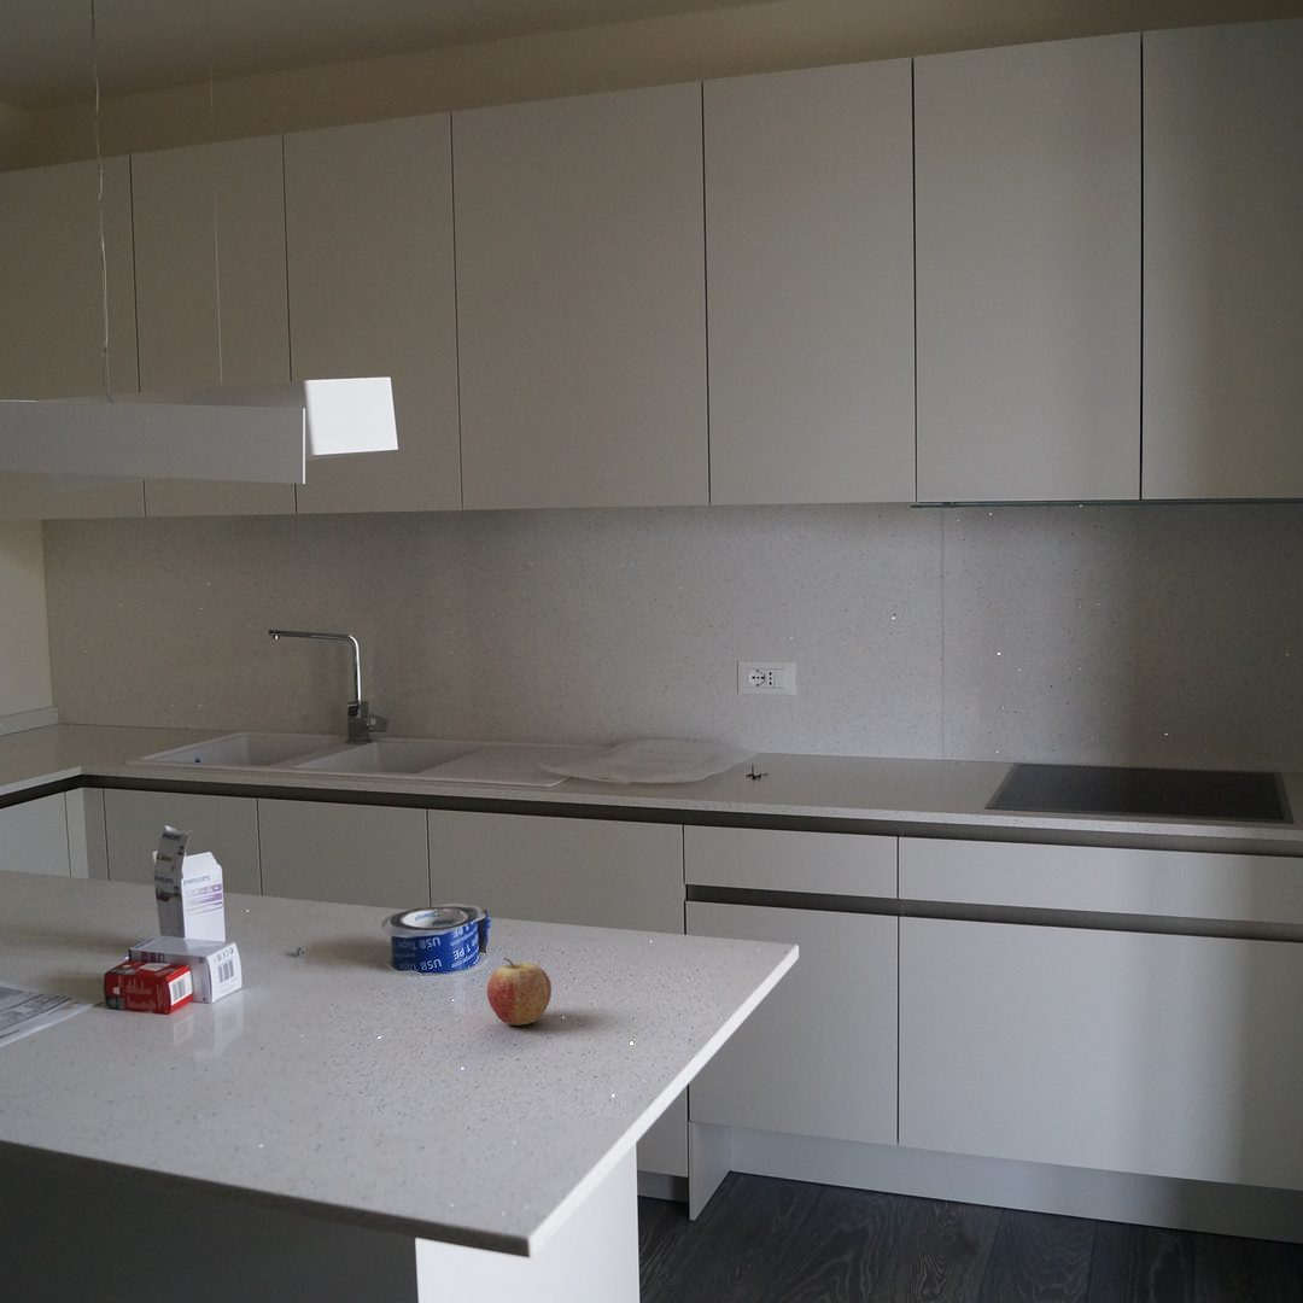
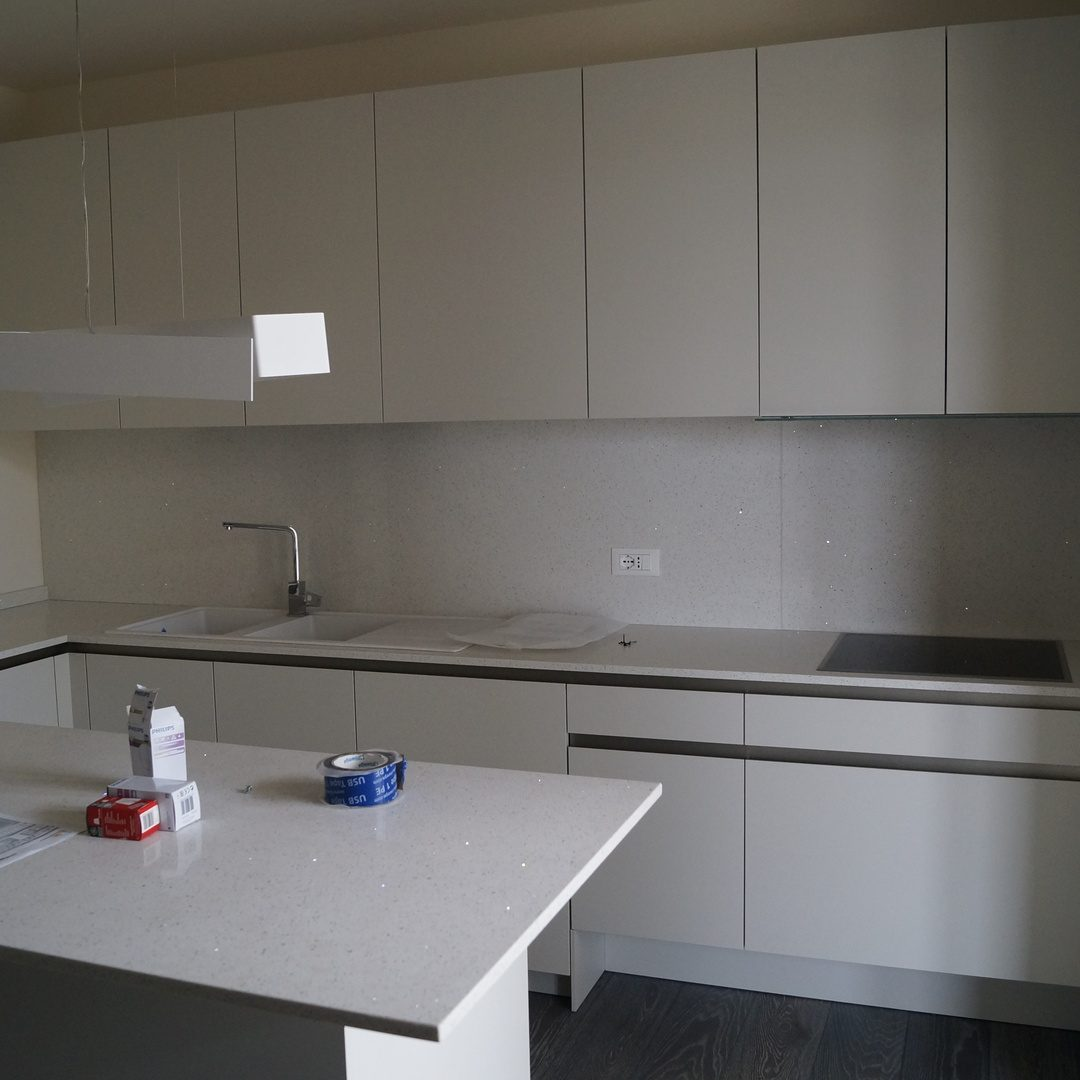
- fruit [486,957,553,1027]
